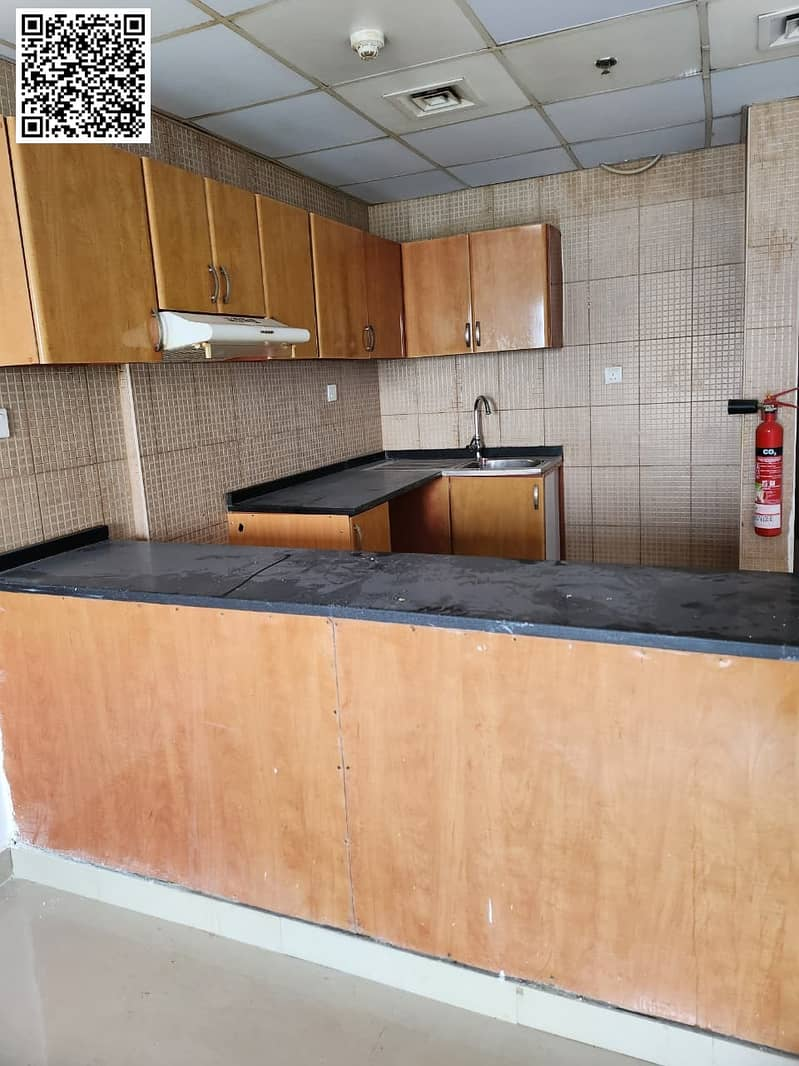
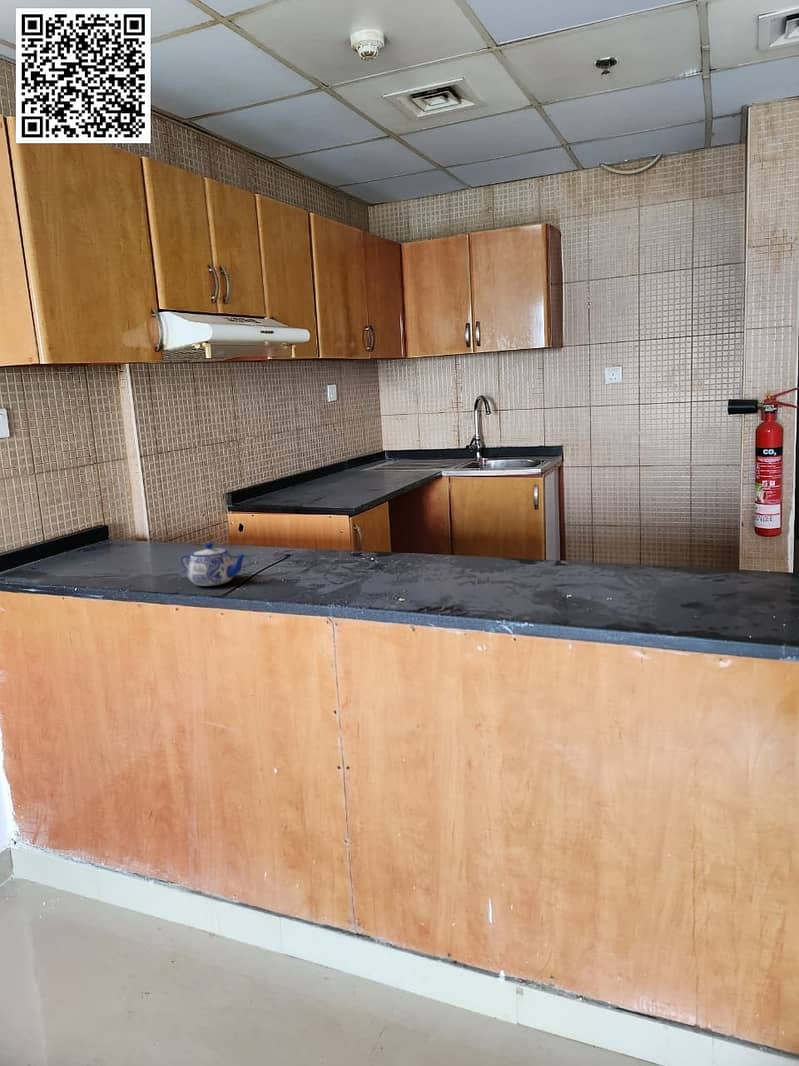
+ teapot [180,542,248,587]
